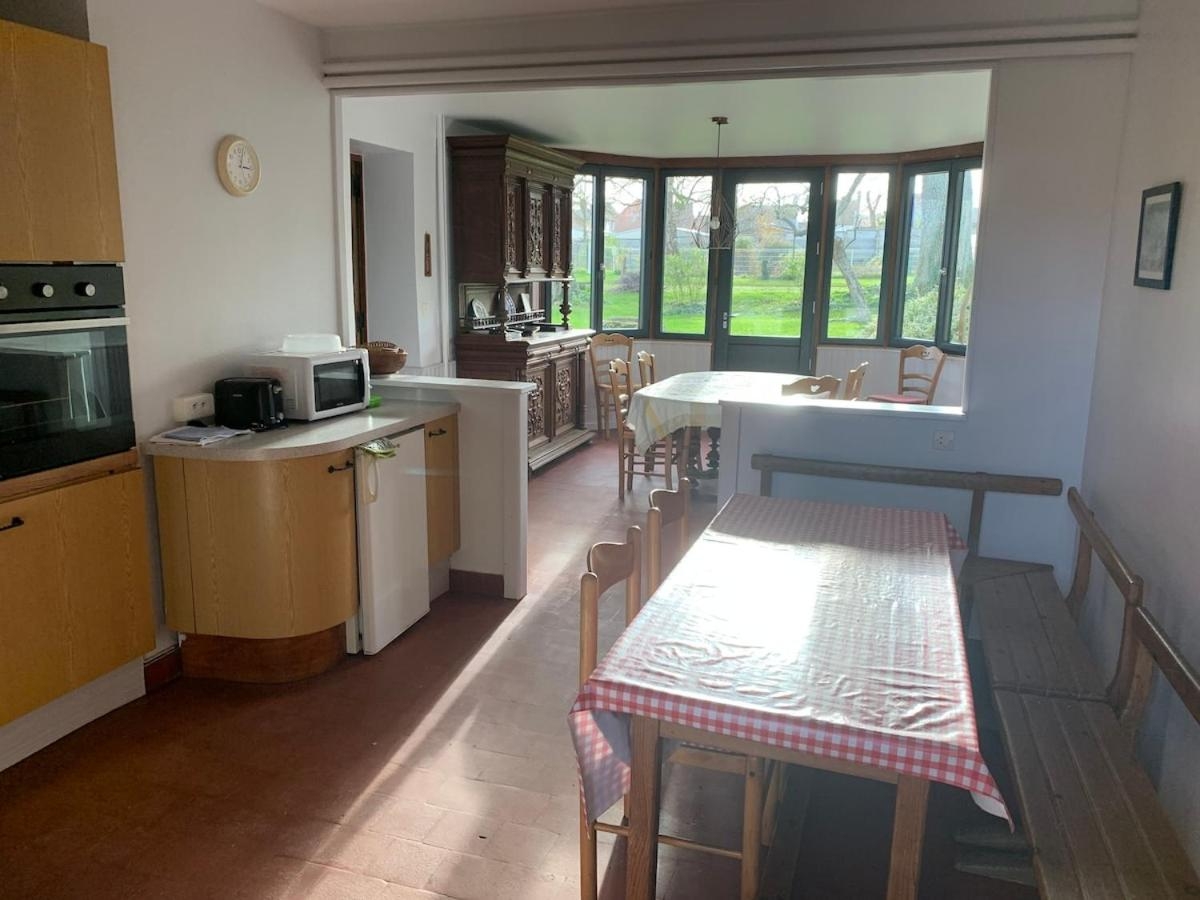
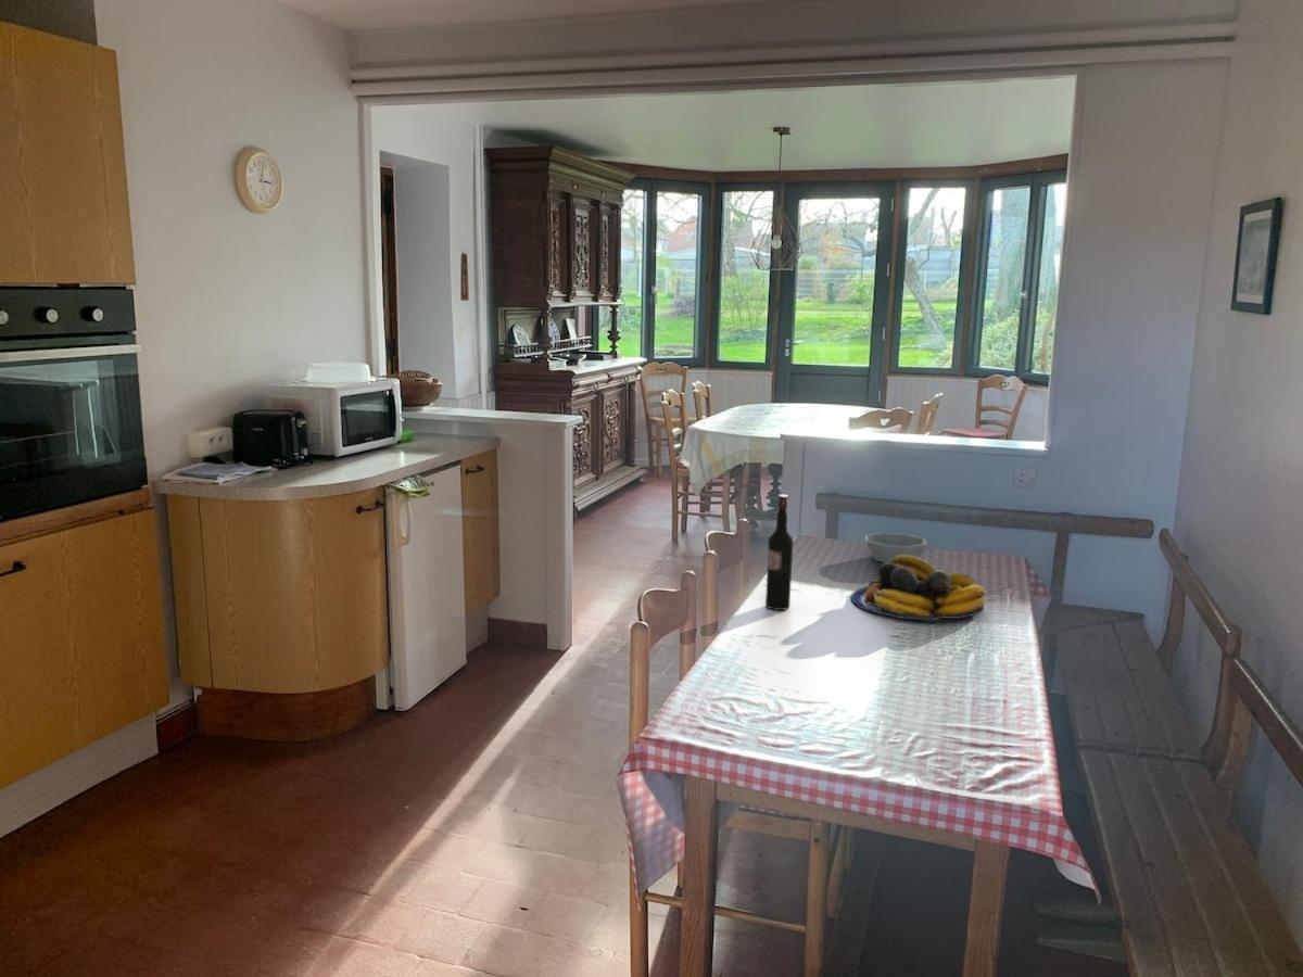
+ fruit bowl [849,555,986,622]
+ bowl [864,532,927,563]
+ wine bottle [764,494,795,611]
